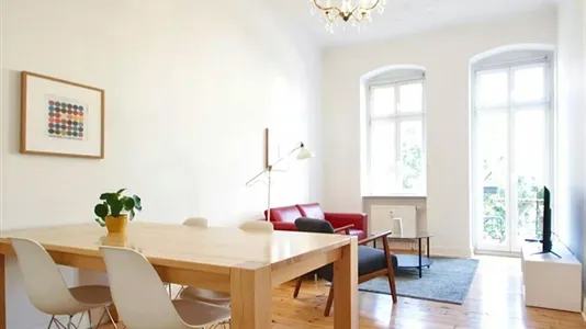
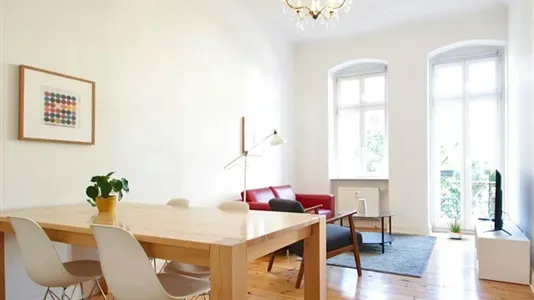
+ potted plant [444,217,464,240]
